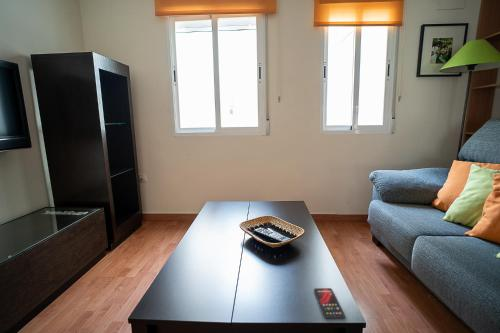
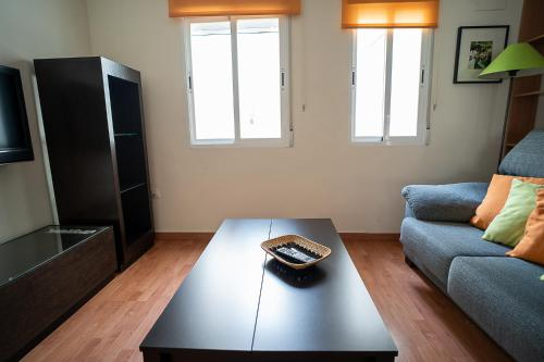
- smartphone [313,287,346,320]
